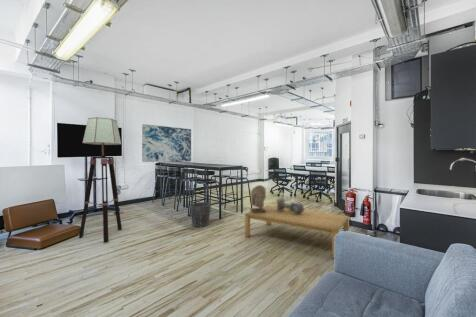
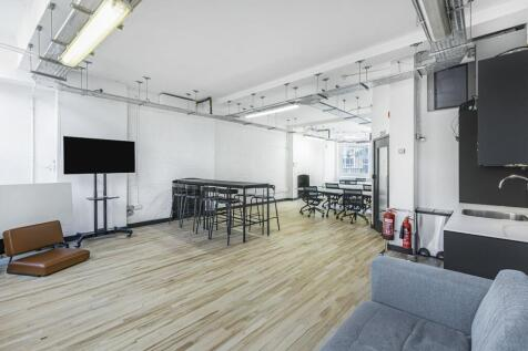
- decorative urn [276,197,305,214]
- sculpture bust [249,184,267,213]
- coffee table [243,204,350,259]
- waste bin [189,201,212,228]
- wall art [141,123,192,163]
- floor lamp [78,116,123,243]
